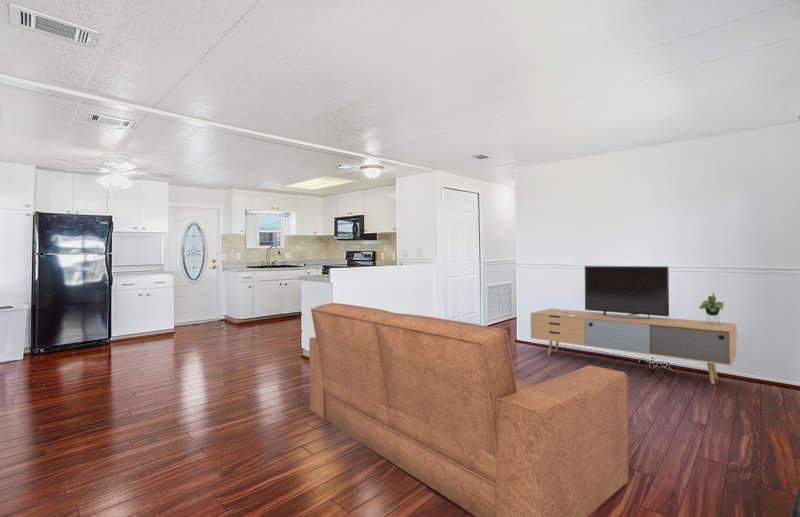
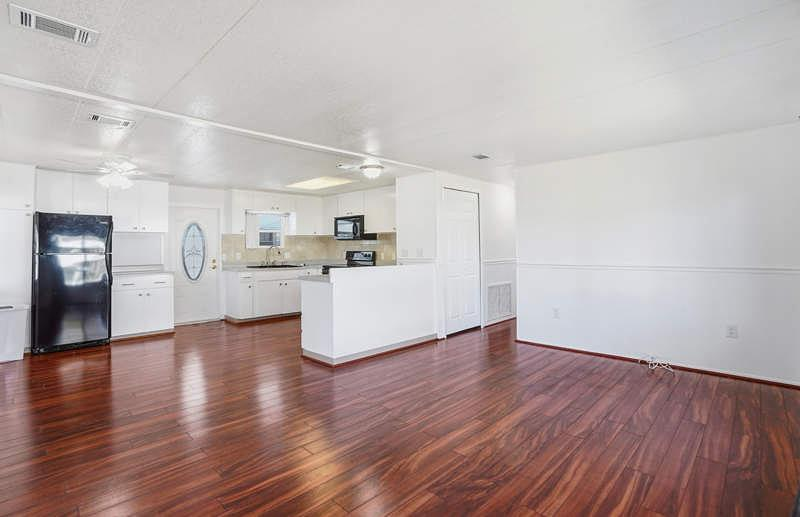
- media console [530,265,737,385]
- sofa [308,302,630,517]
